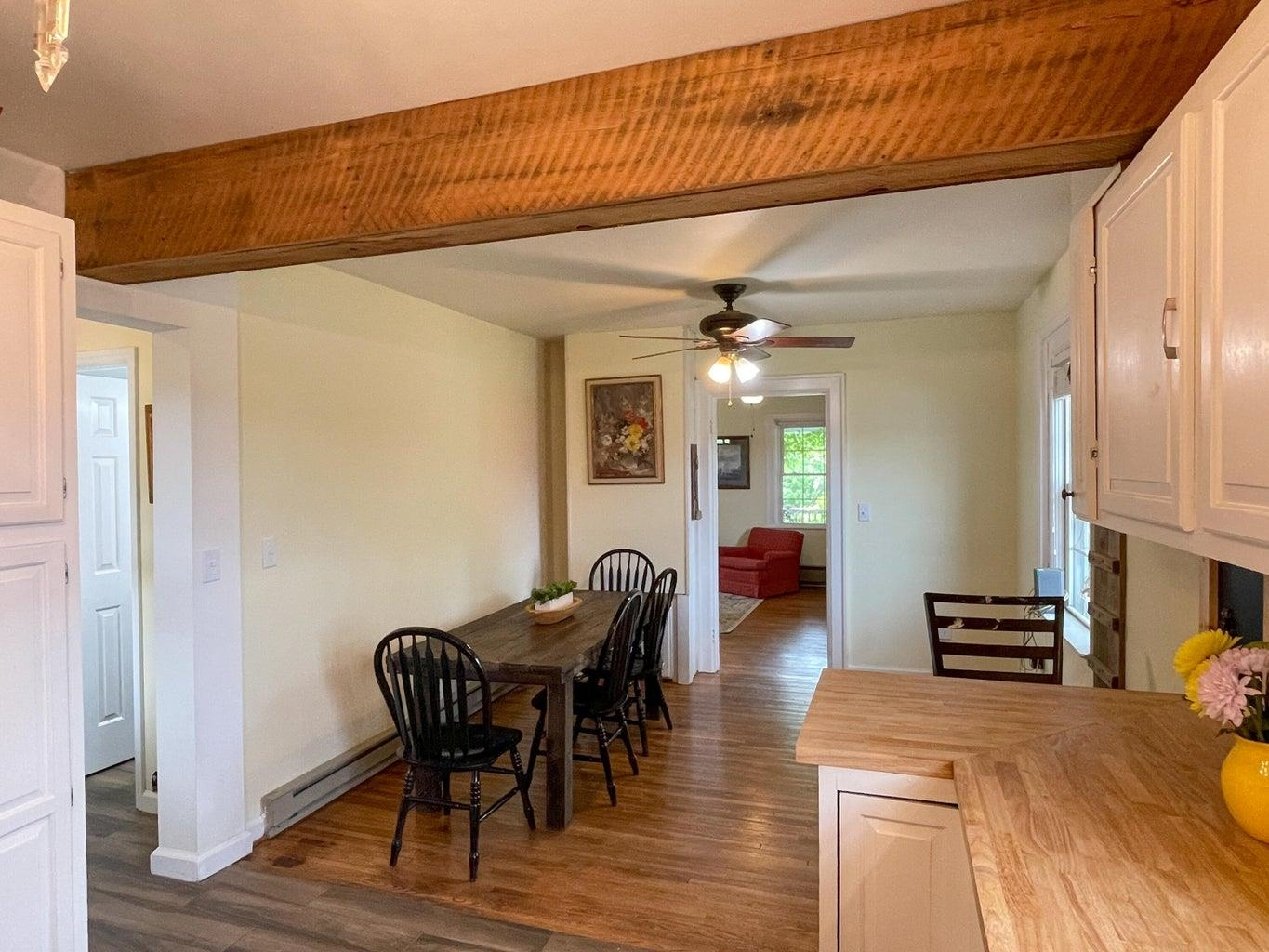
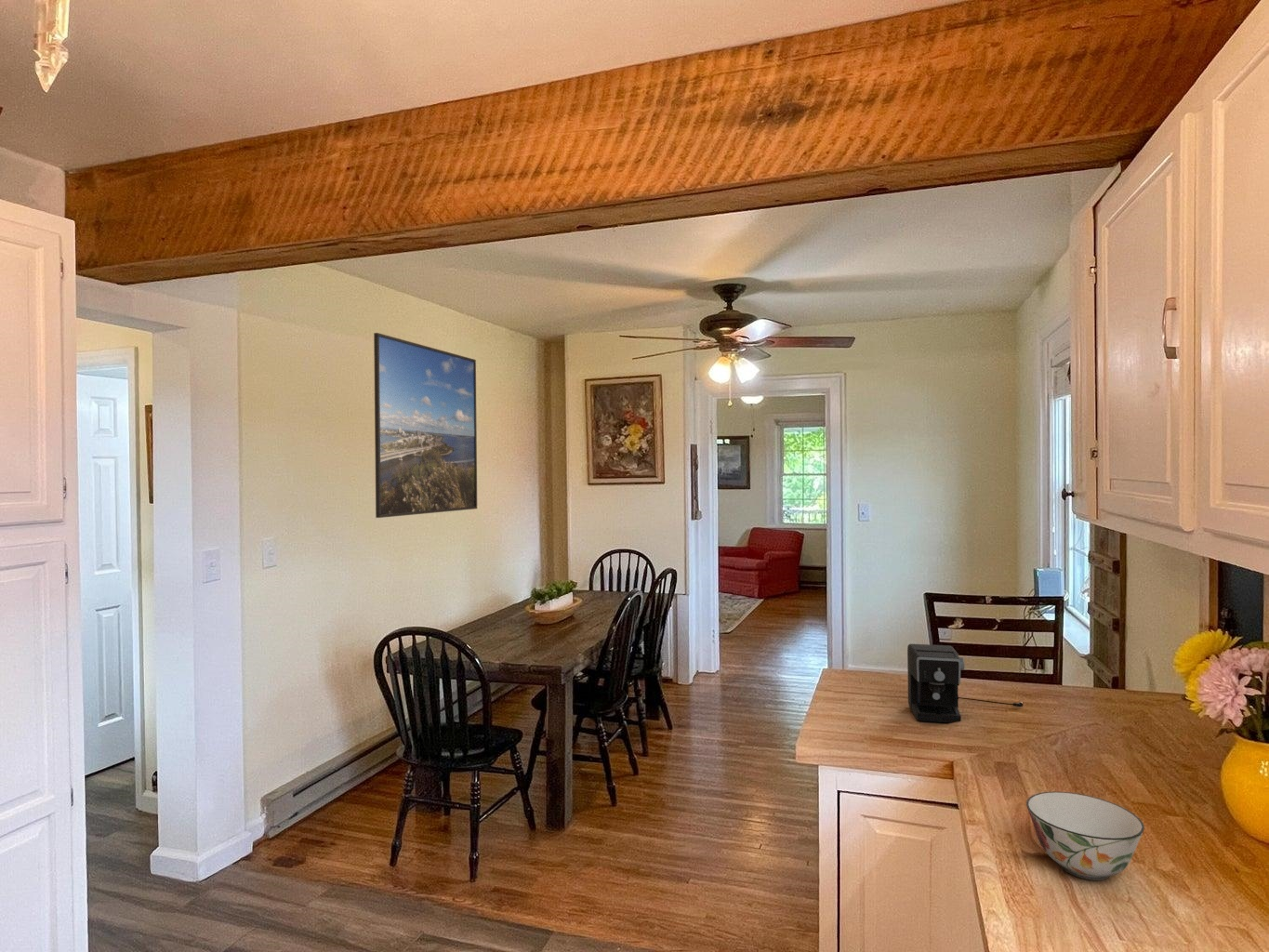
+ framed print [373,332,478,519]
+ soup bowl [1025,790,1145,881]
+ coffee maker [906,643,1024,724]
